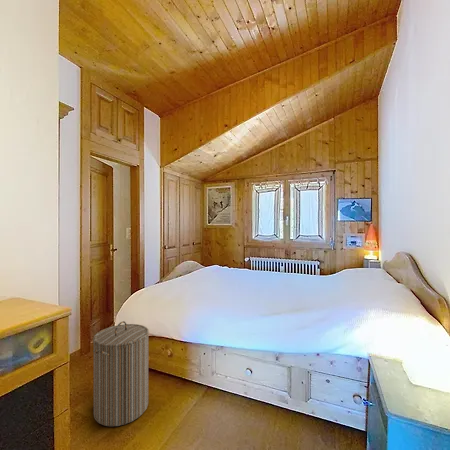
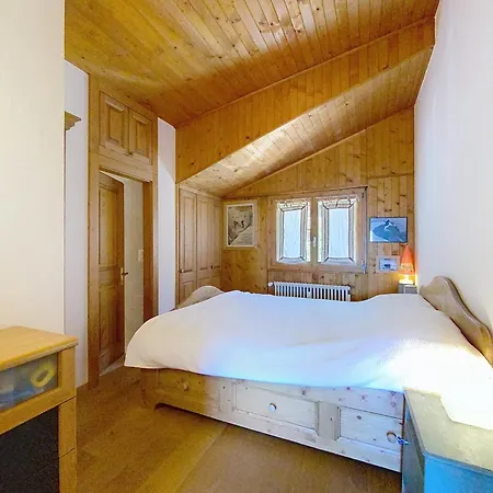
- laundry hamper [92,320,150,427]
